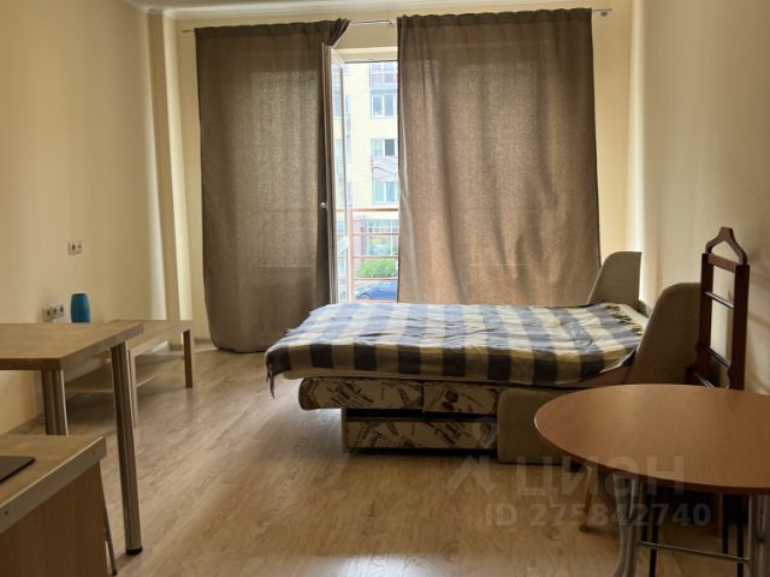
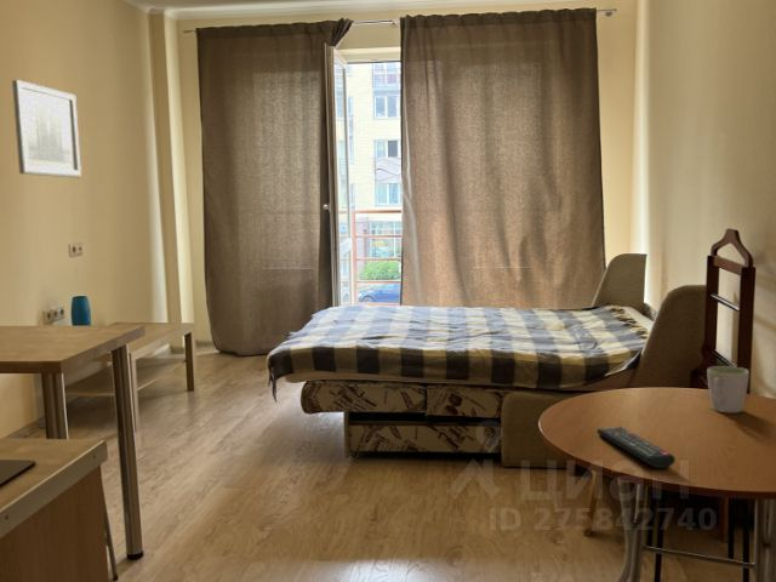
+ wall art [11,79,82,178]
+ remote control [595,426,677,469]
+ mug [706,365,751,413]
